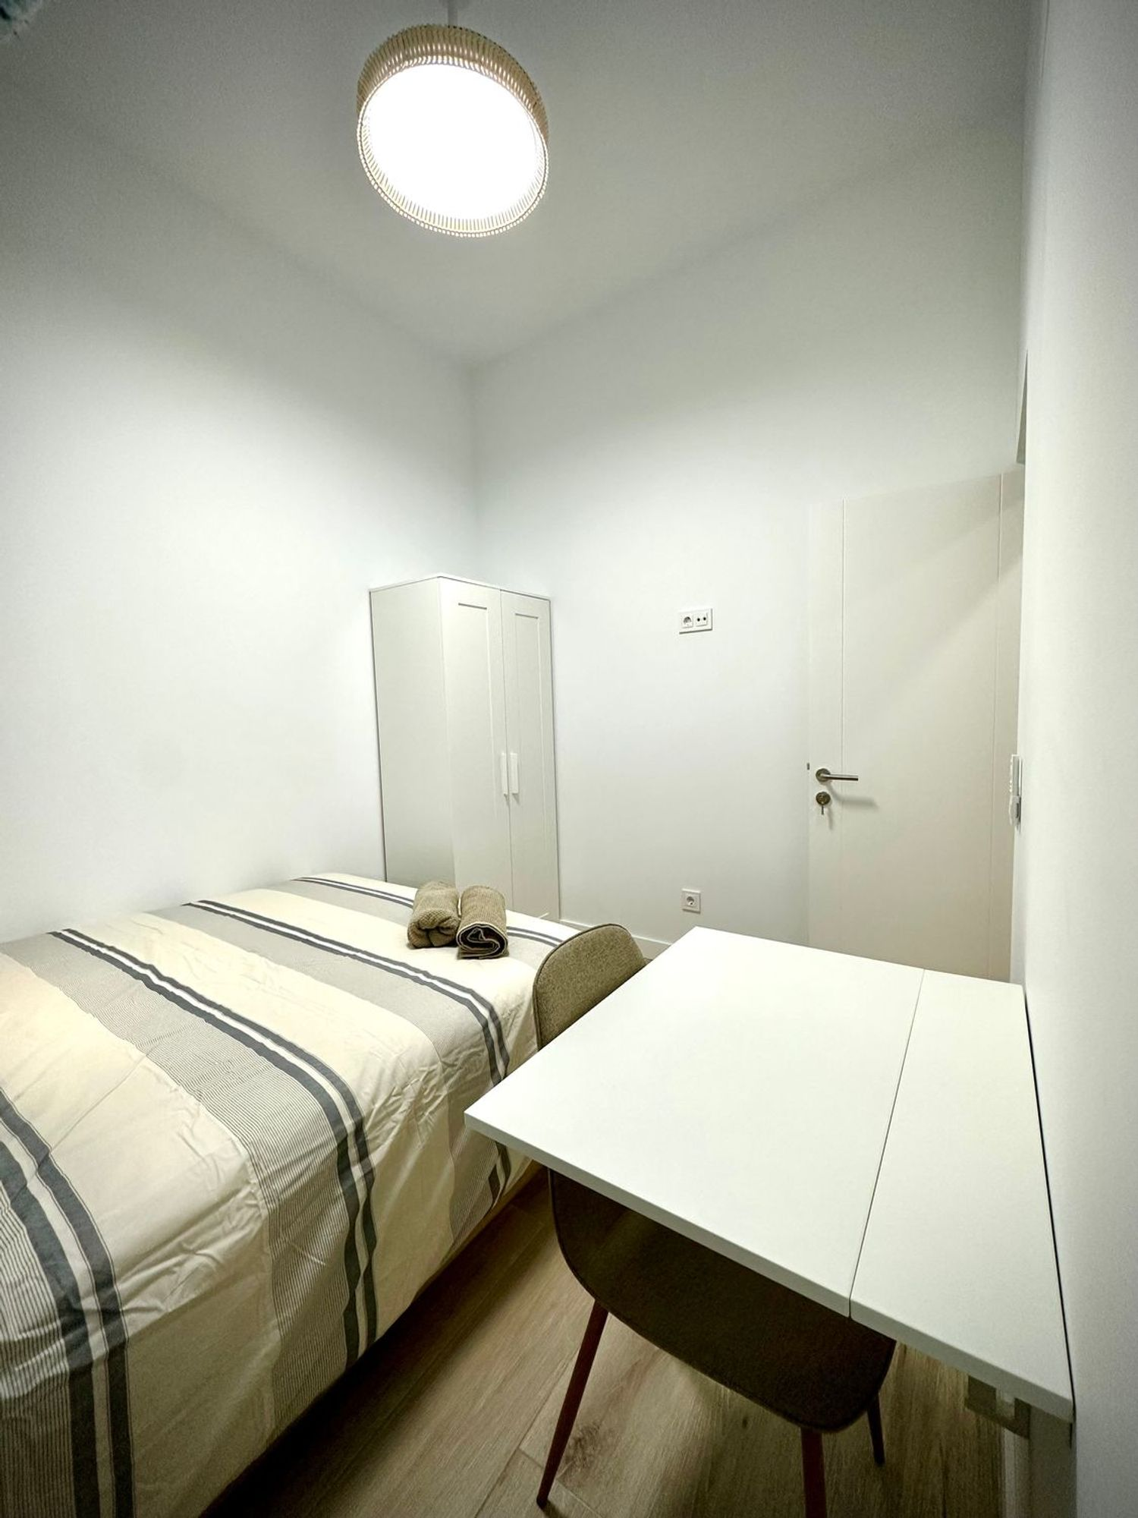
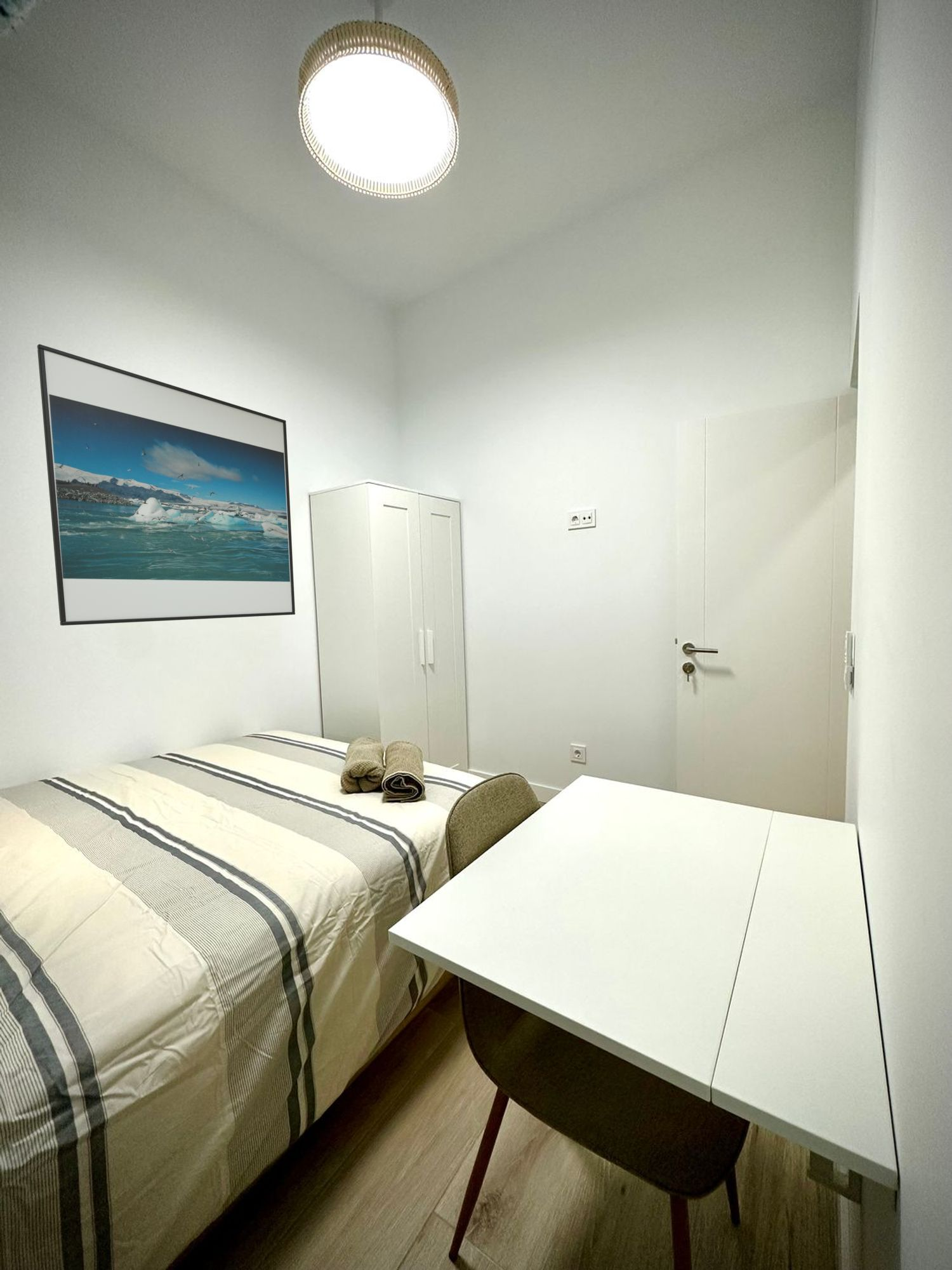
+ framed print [37,344,296,626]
